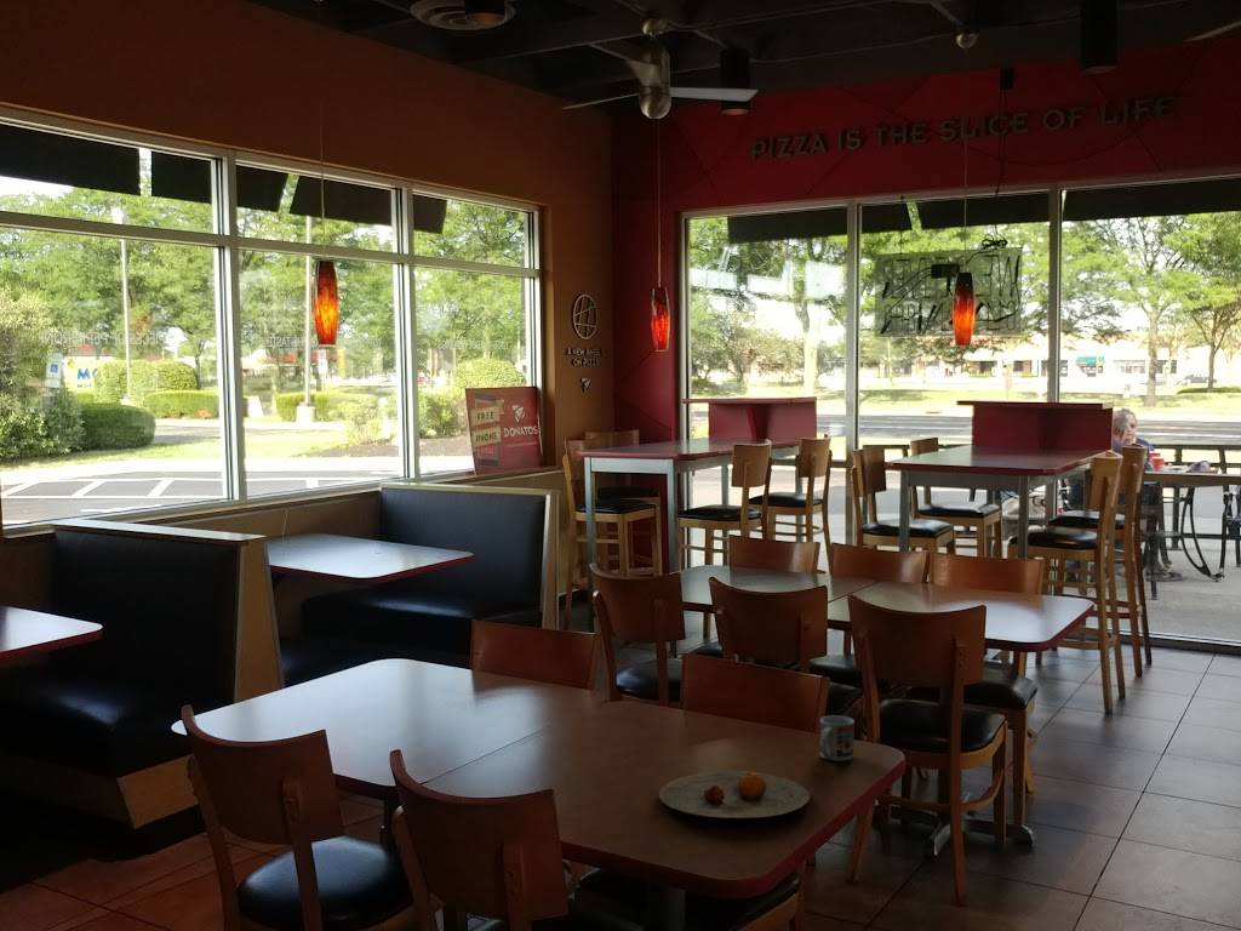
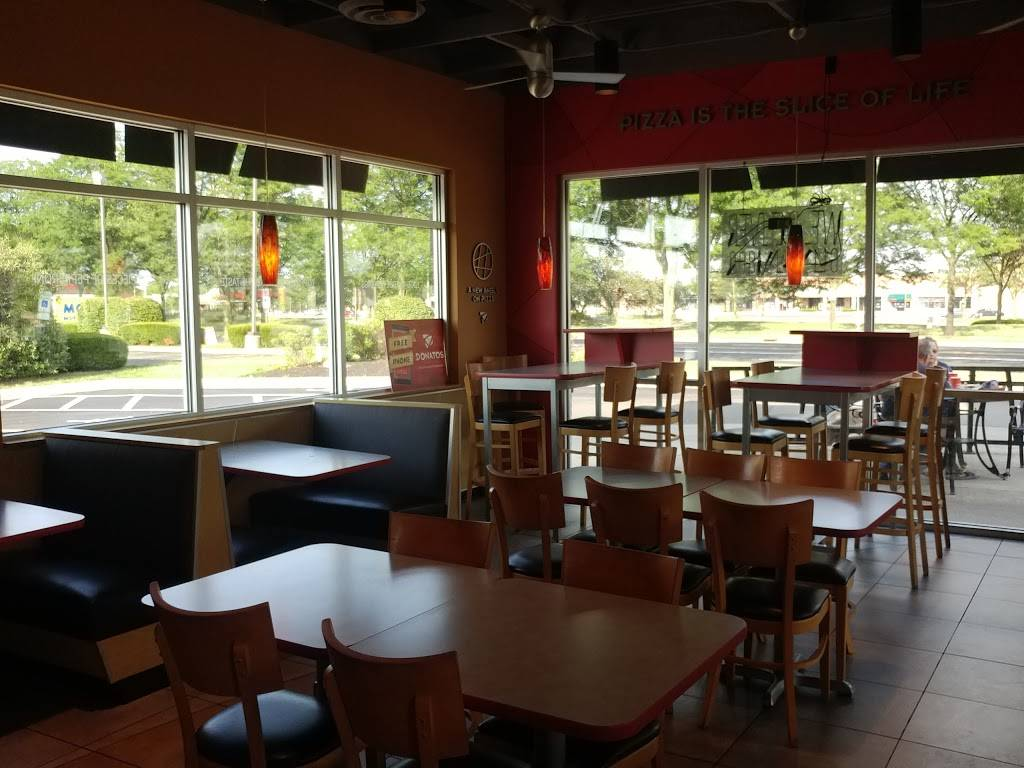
- plate [658,770,811,819]
- cup [819,714,856,762]
